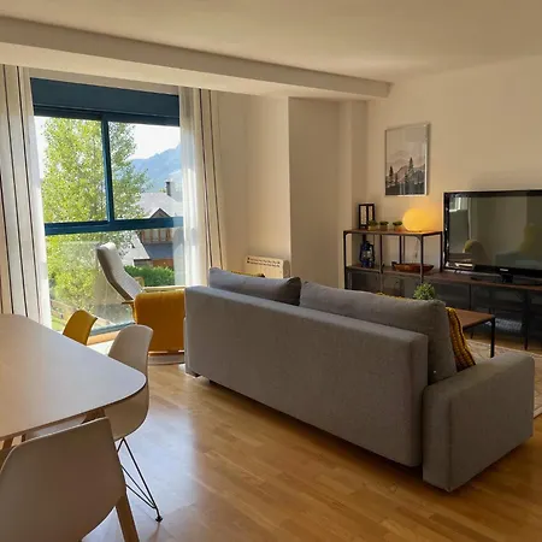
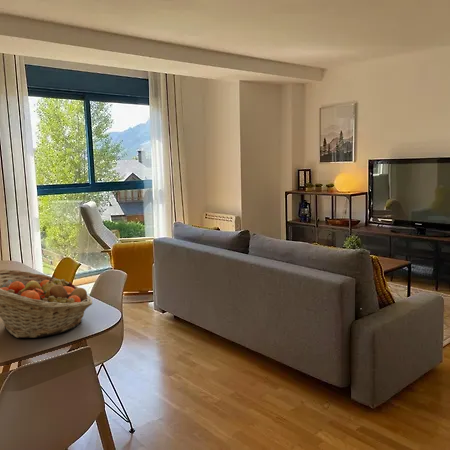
+ fruit basket [0,269,93,339]
